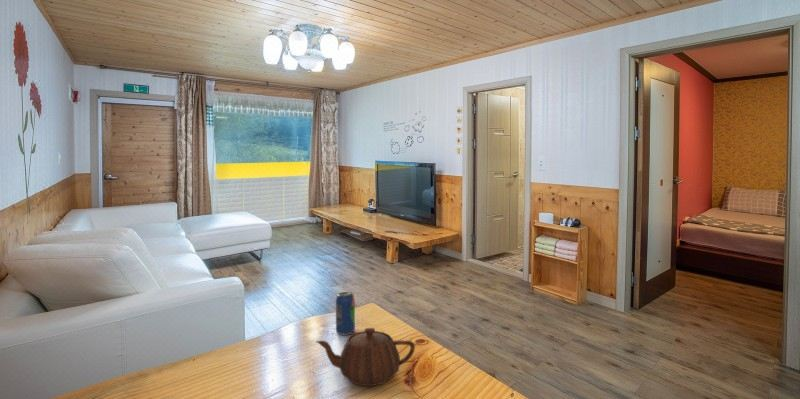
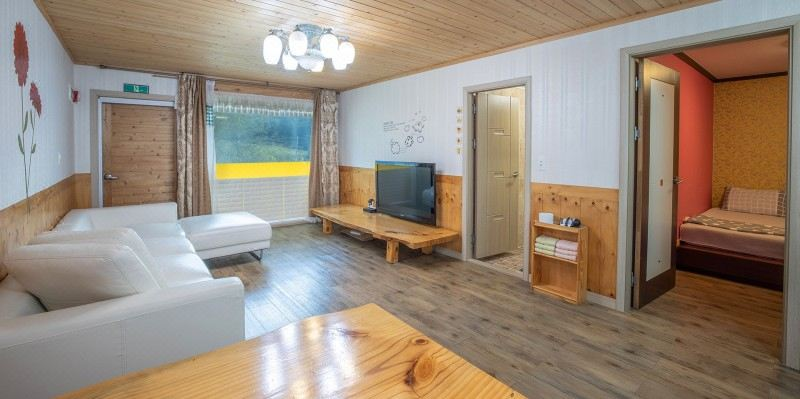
- teapot [315,327,416,387]
- beverage can [335,291,356,335]
